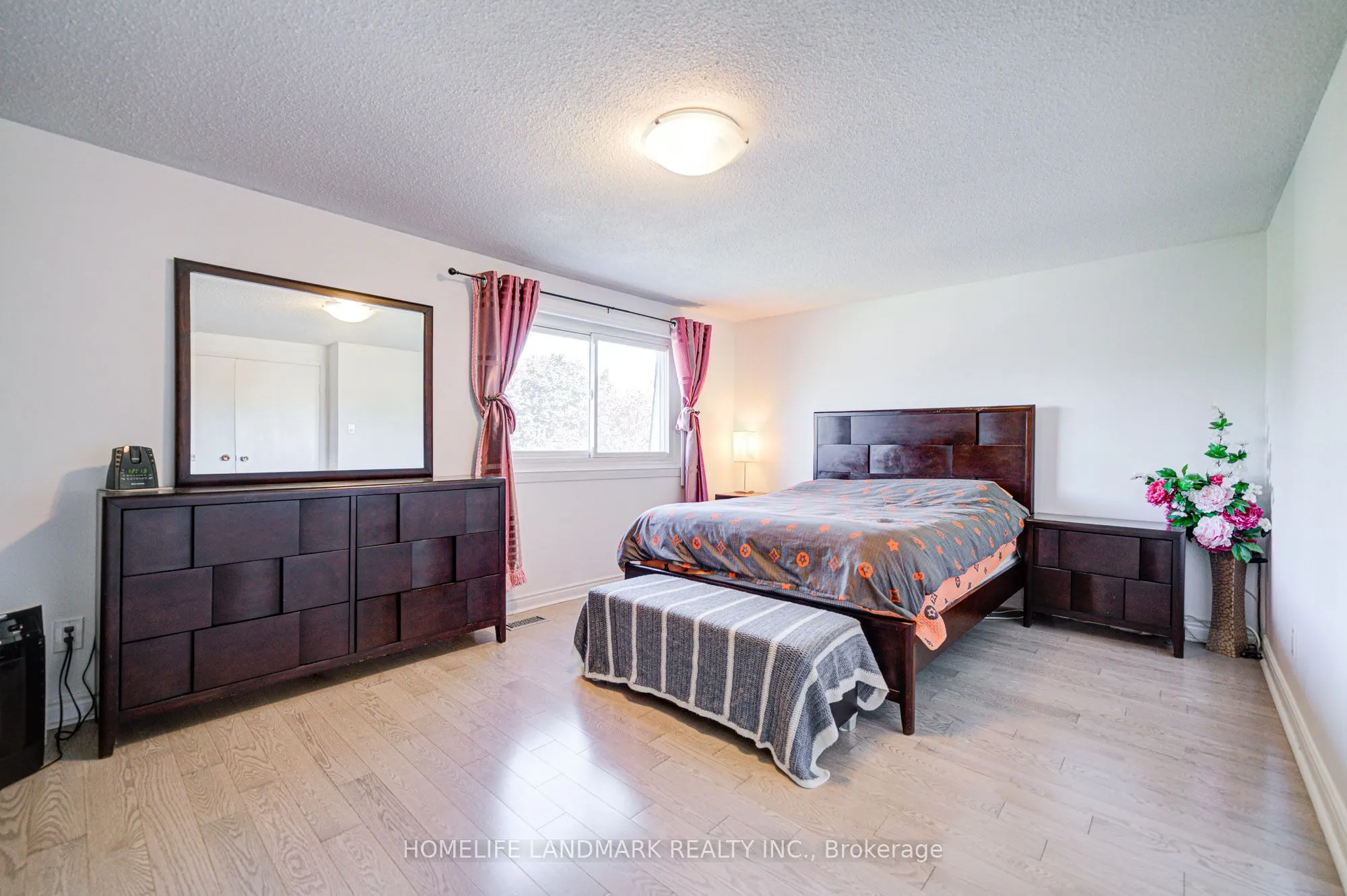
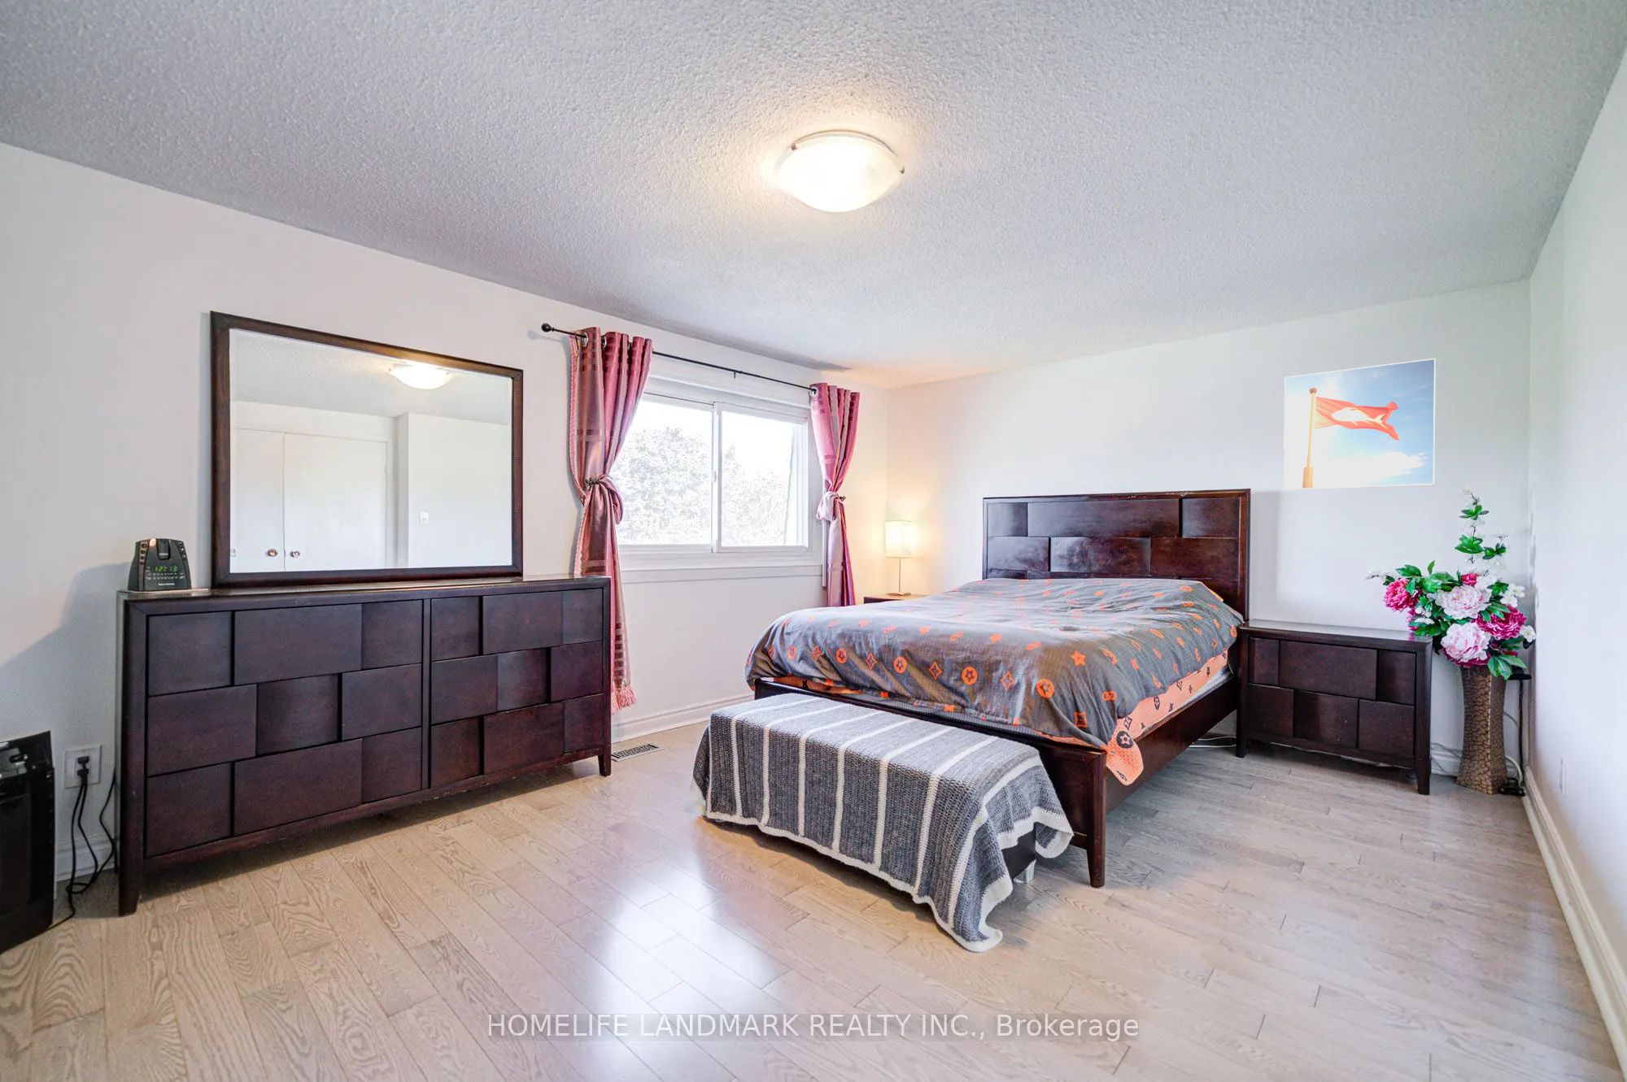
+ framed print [1283,357,1436,491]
